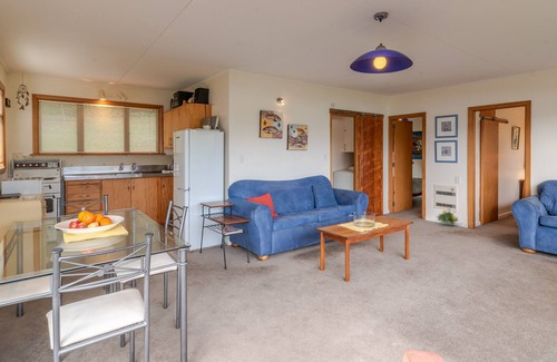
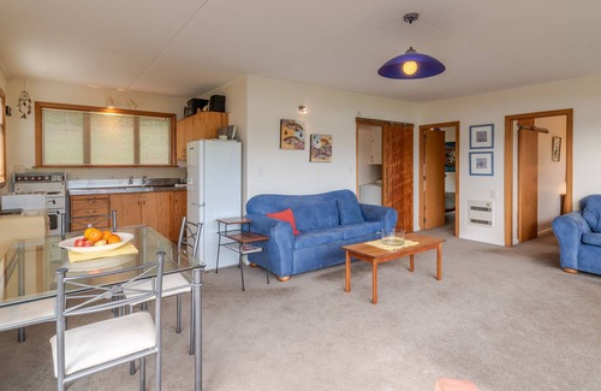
- flowering plant [434,207,459,227]
